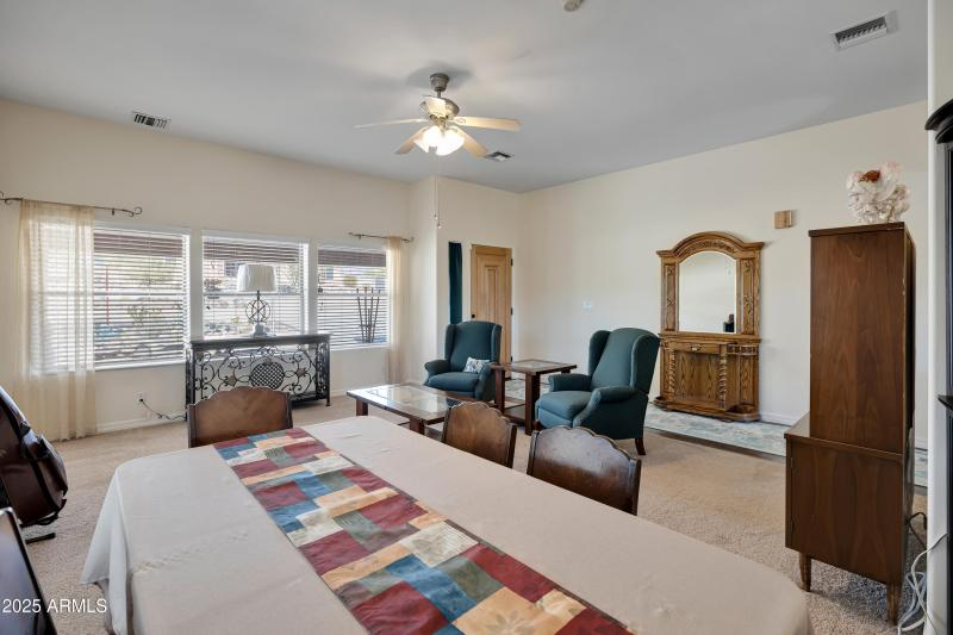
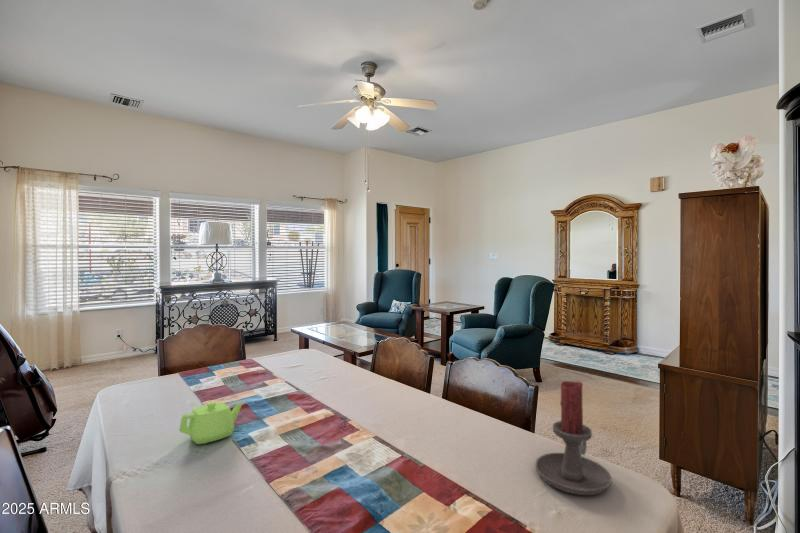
+ candle holder [534,380,613,496]
+ teapot [179,401,243,445]
